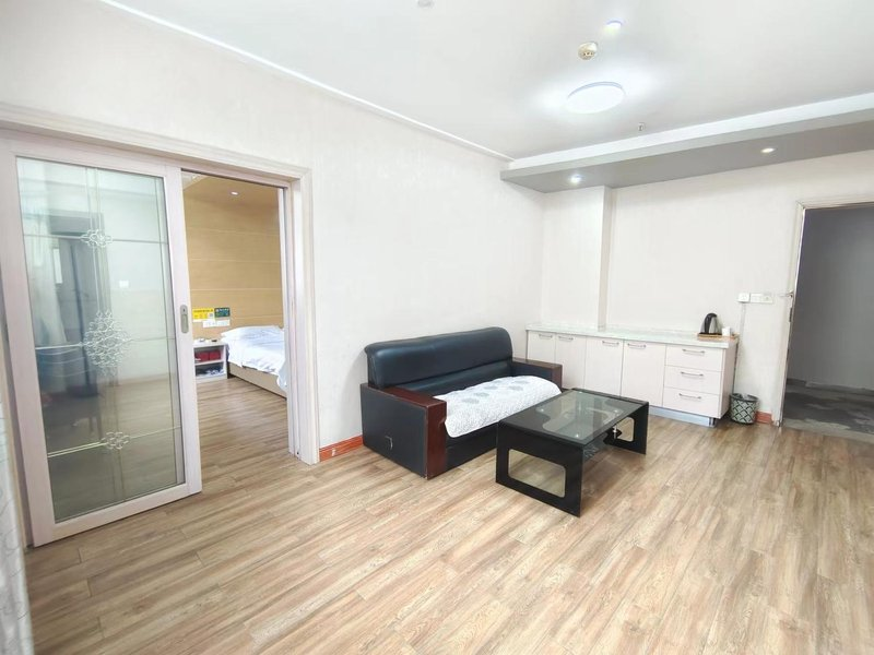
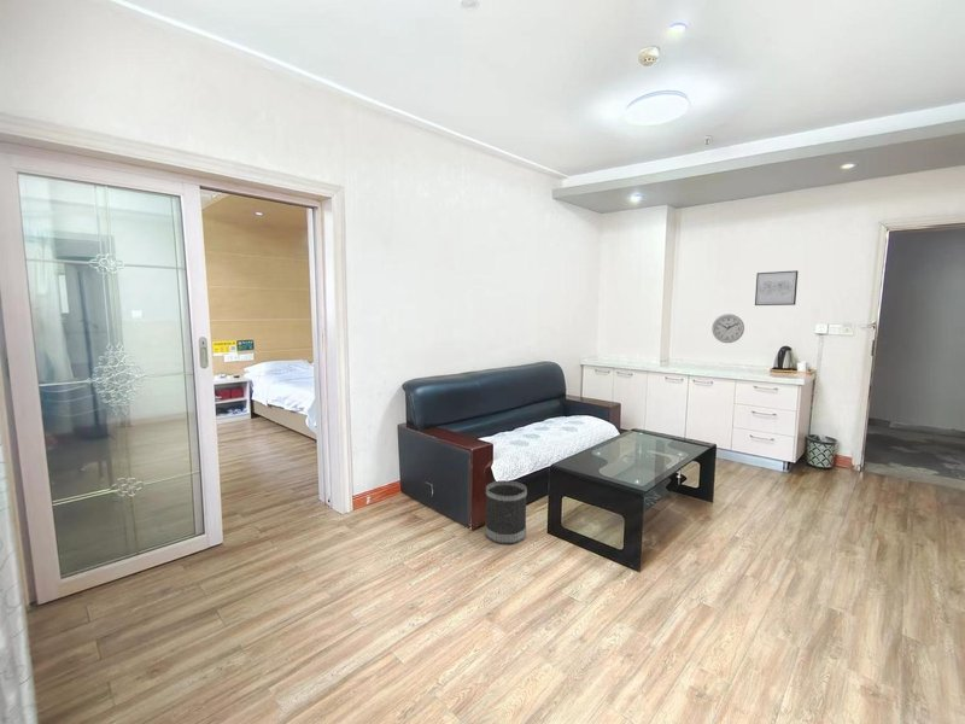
+ wall clock [710,313,745,344]
+ wall art [754,269,800,306]
+ wastebasket [485,479,528,545]
